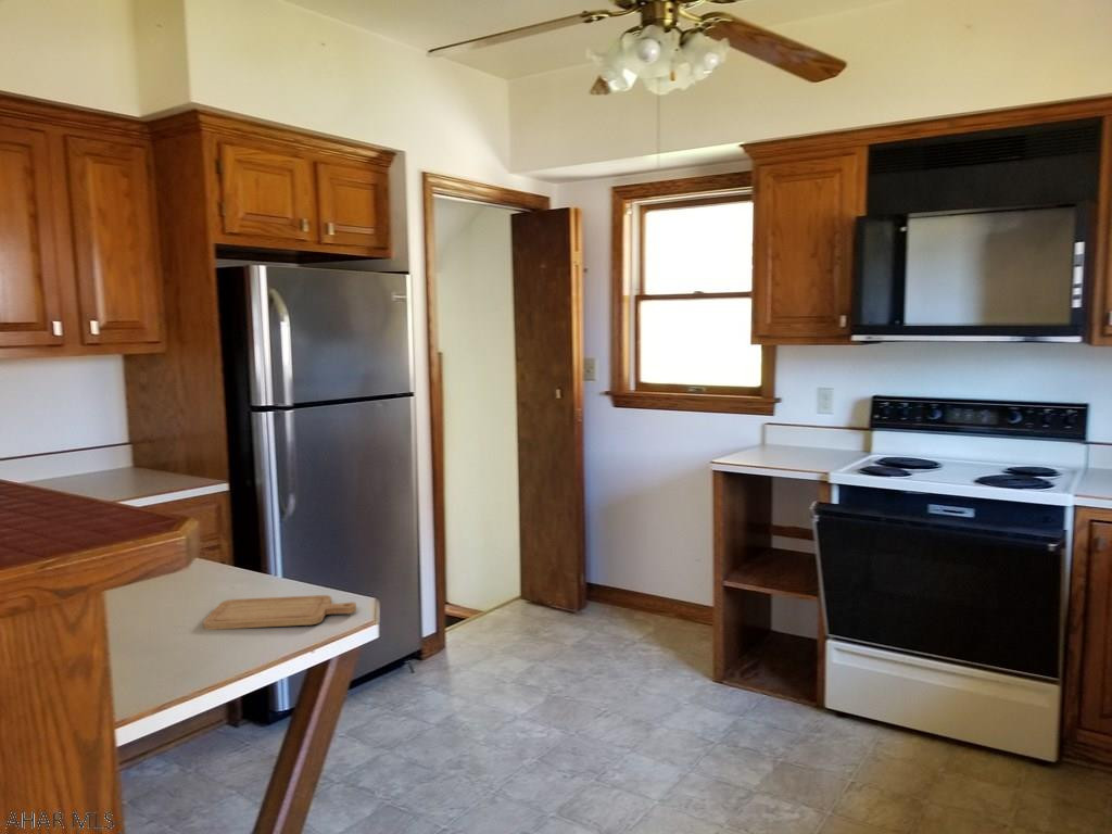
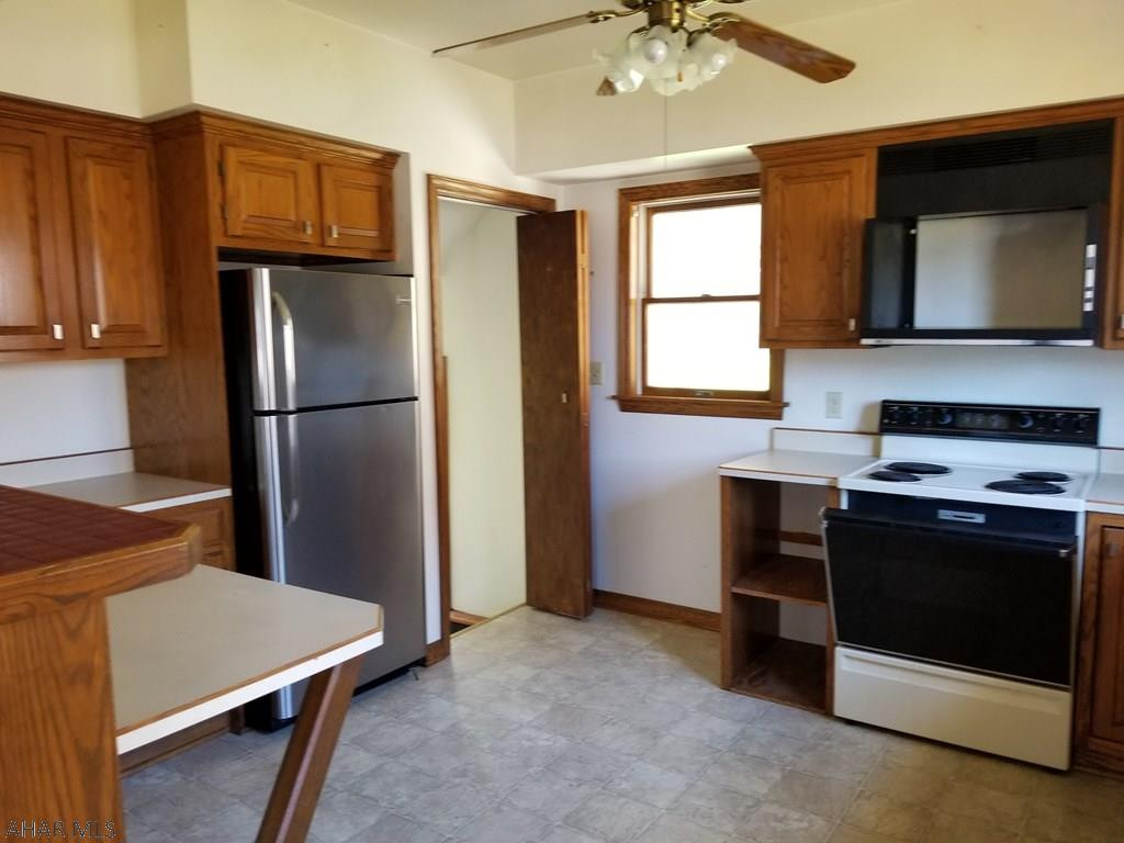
- chopping board [202,594,357,631]
